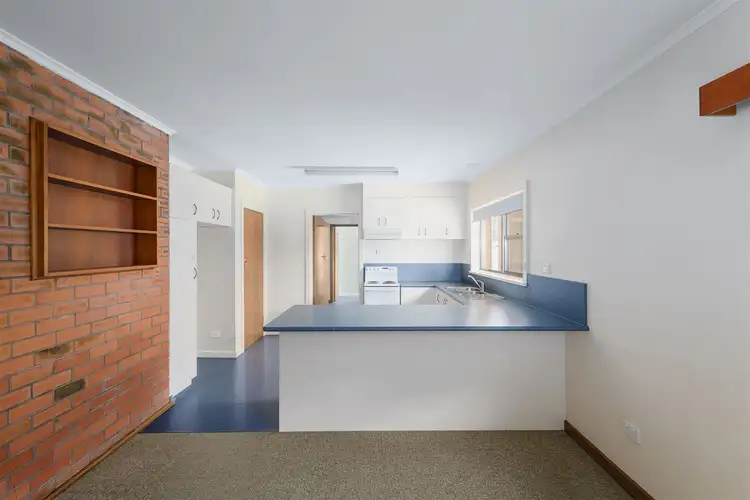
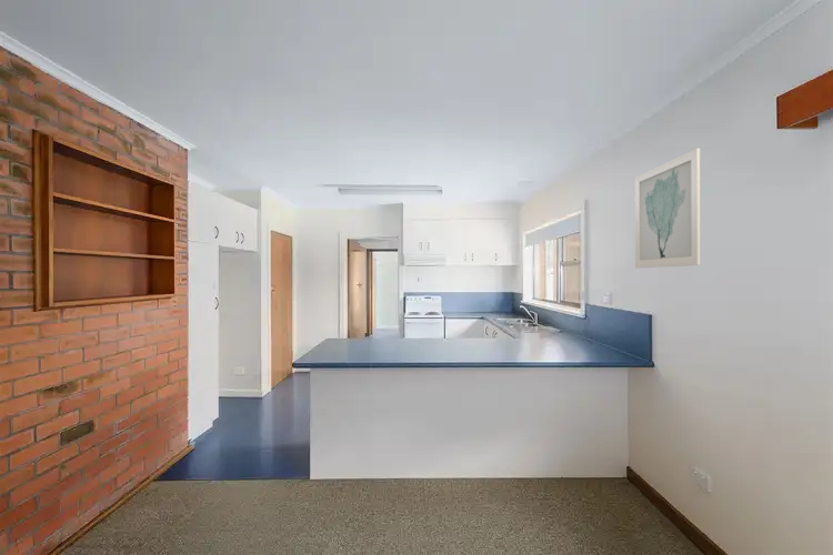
+ wall art [634,148,701,269]
